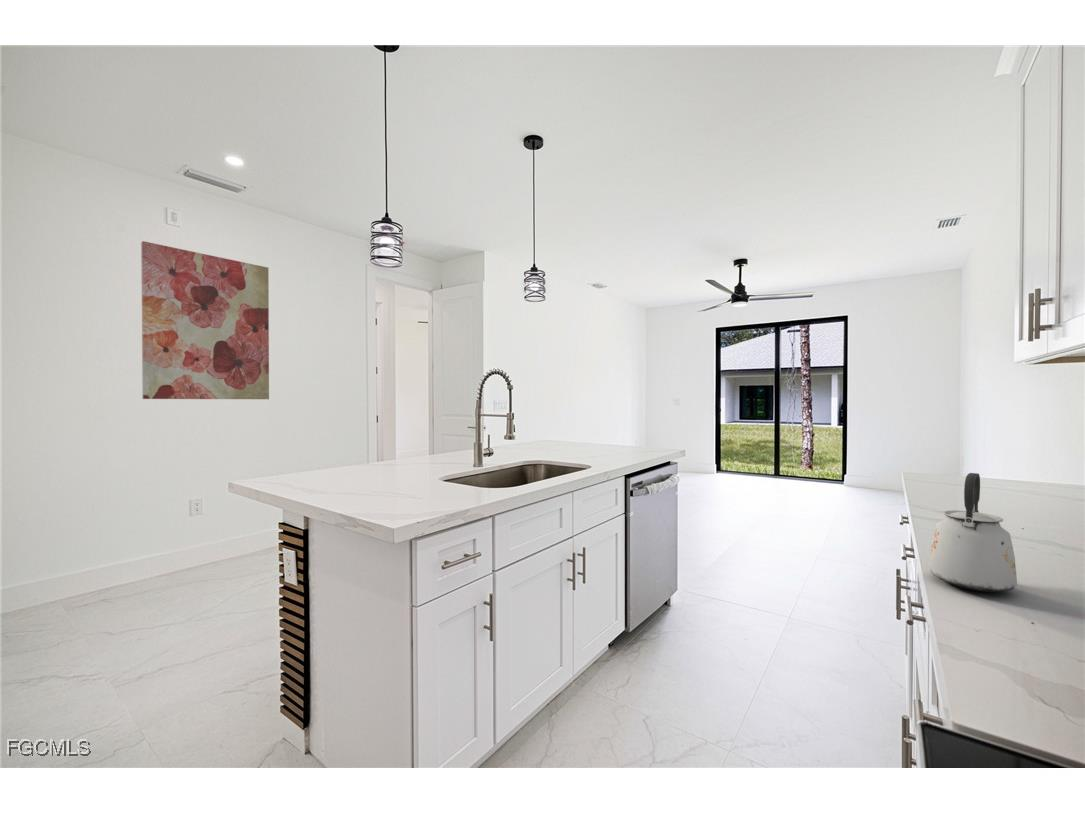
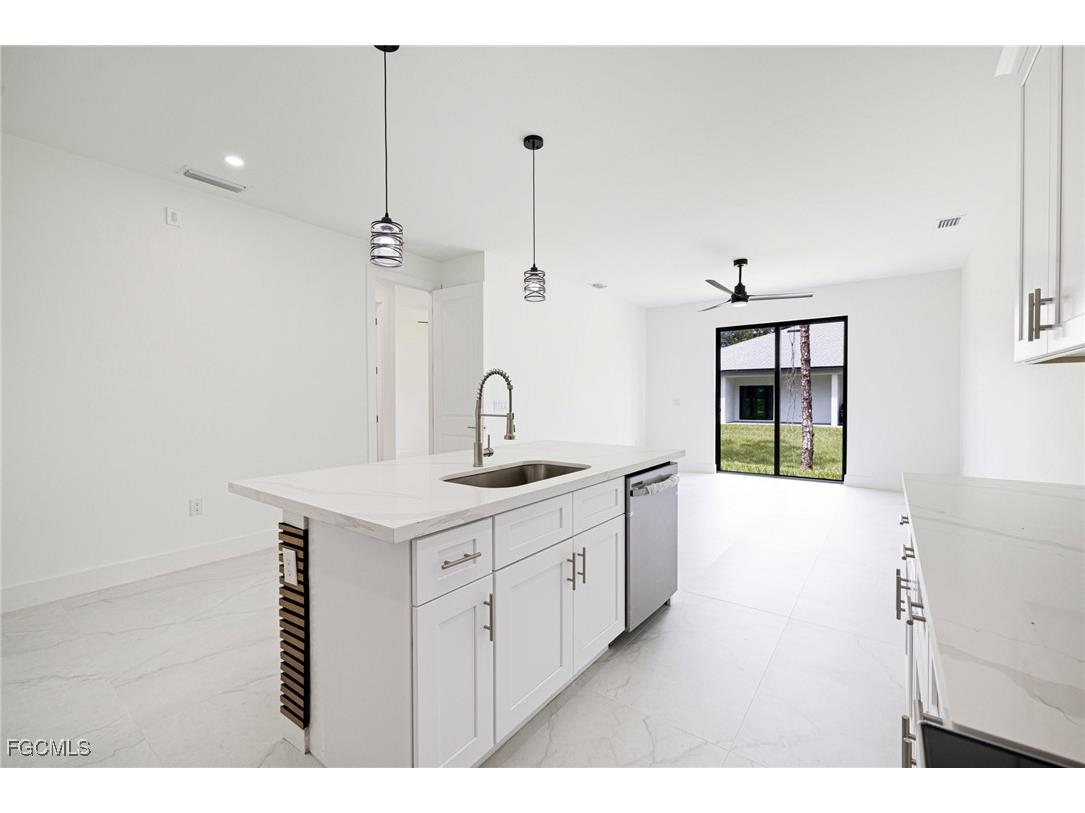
- wall art [140,240,270,400]
- kettle [928,472,1018,593]
